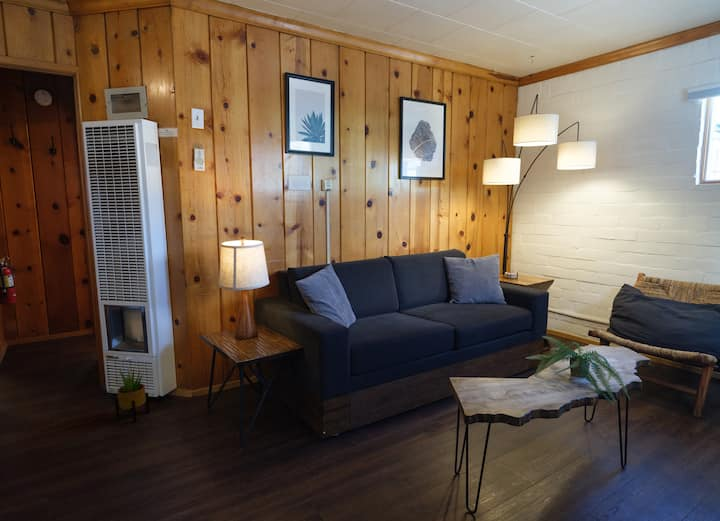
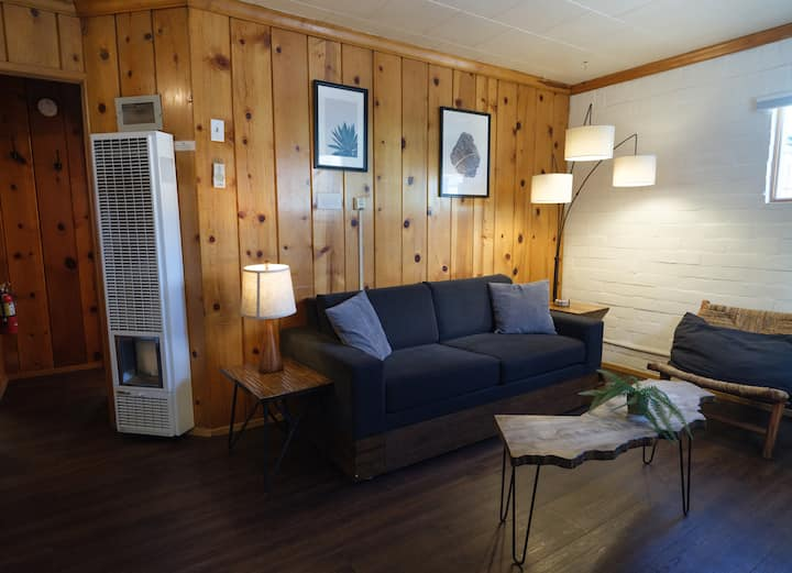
- potted plant [114,366,150,423]
